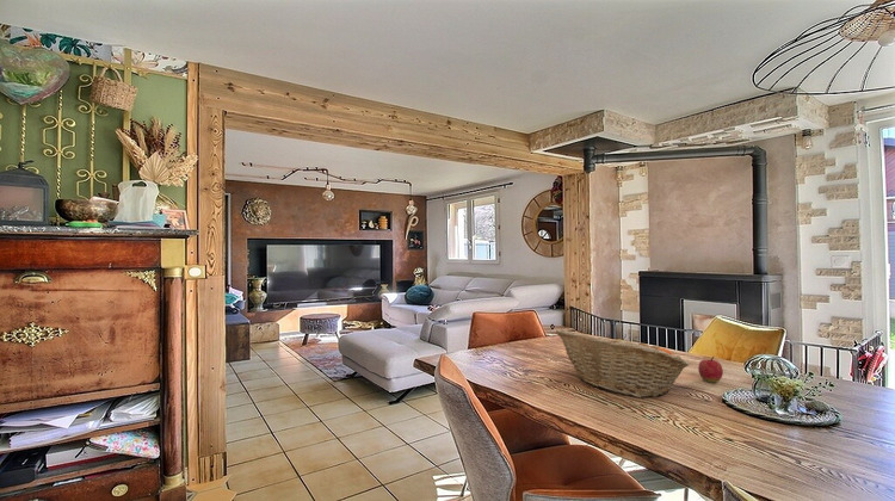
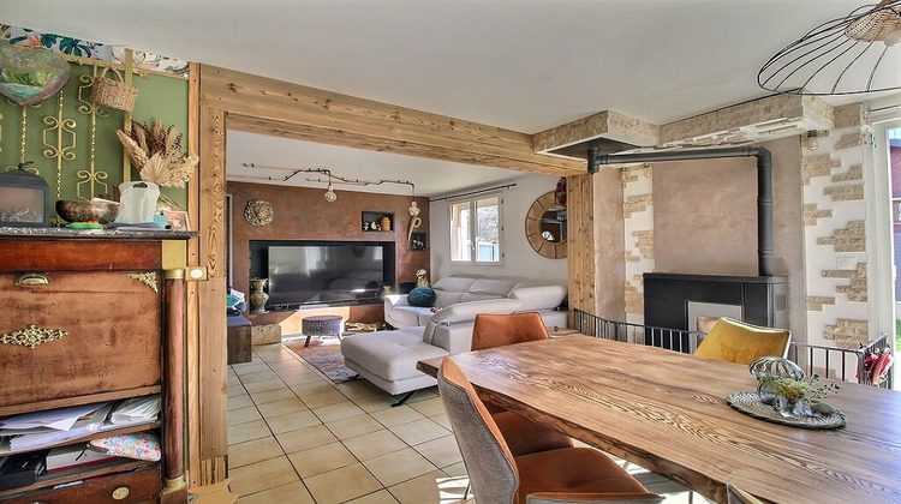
- fruit basket [555,328,691,398]
- apple [697,355,724,383]
